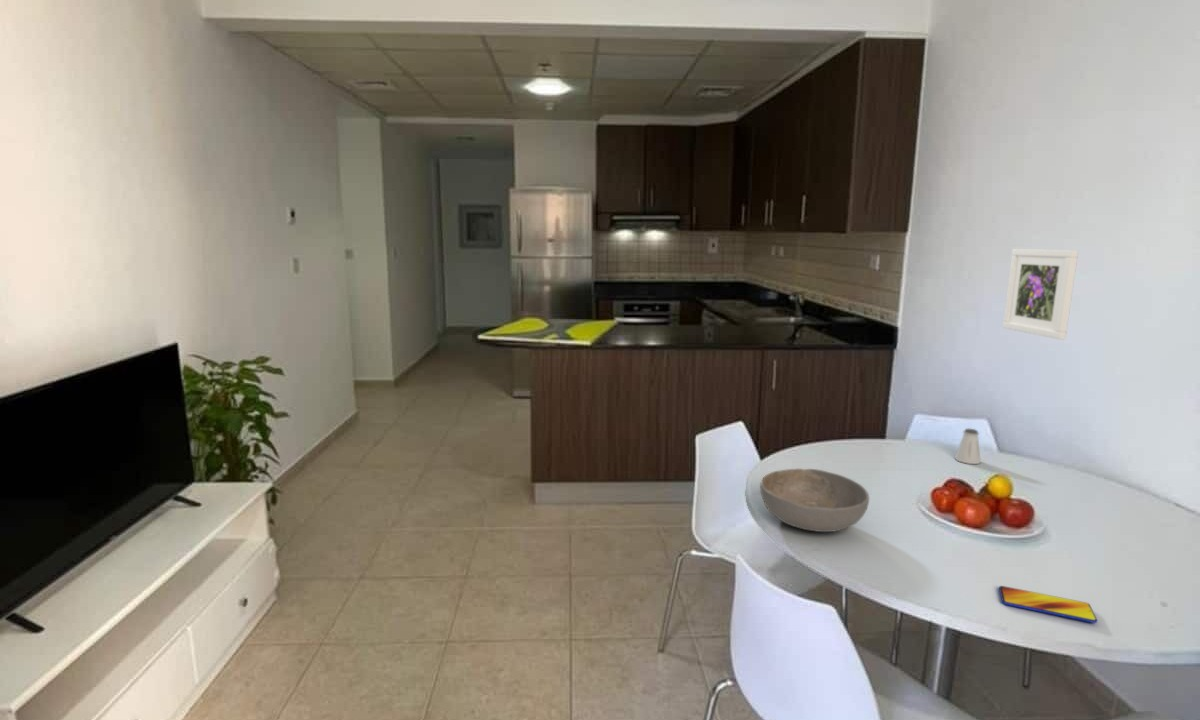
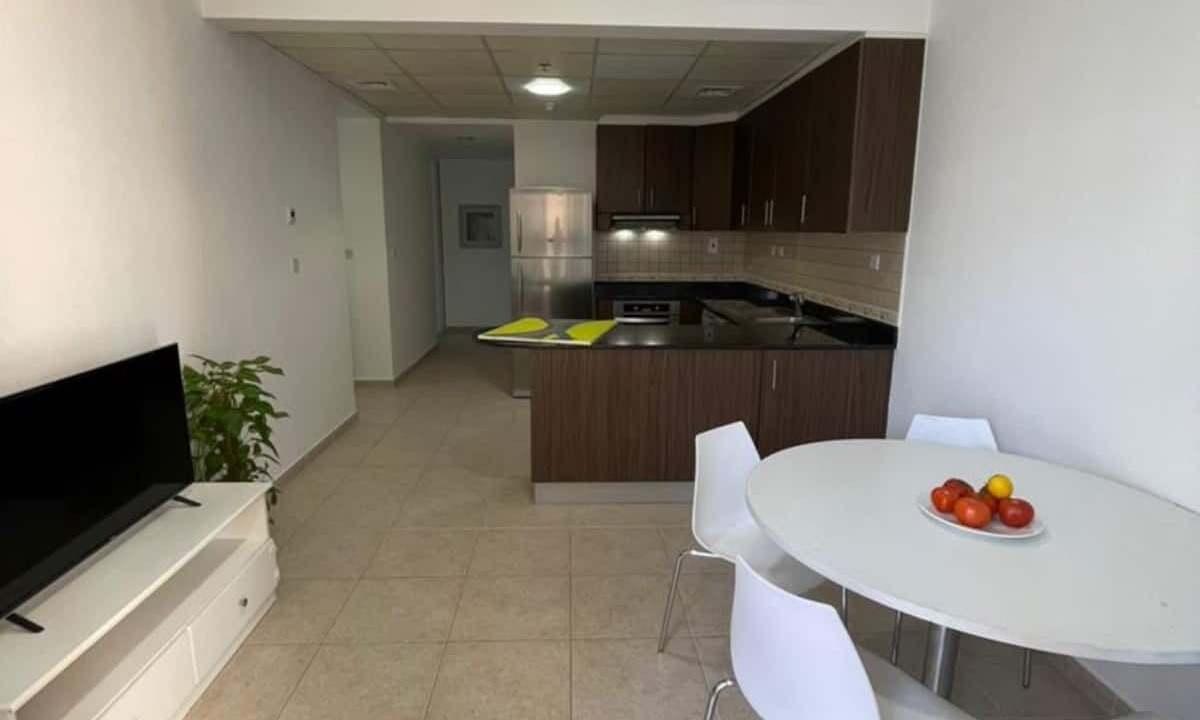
- saltshaker [954,428,982,465]
- smartphone [998,585,1098,624]
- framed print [1002,248,1079,340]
- bowl [759,468,870,533]
